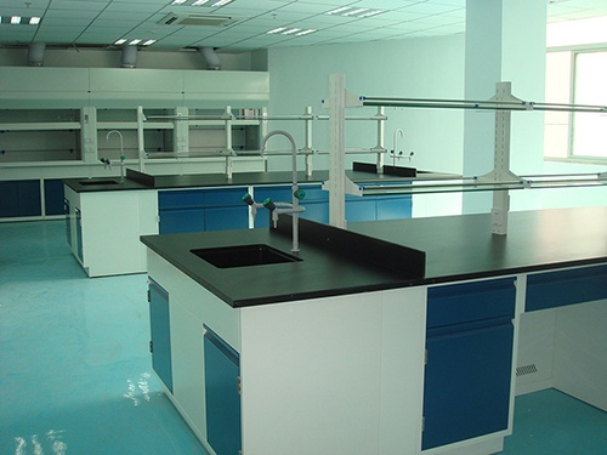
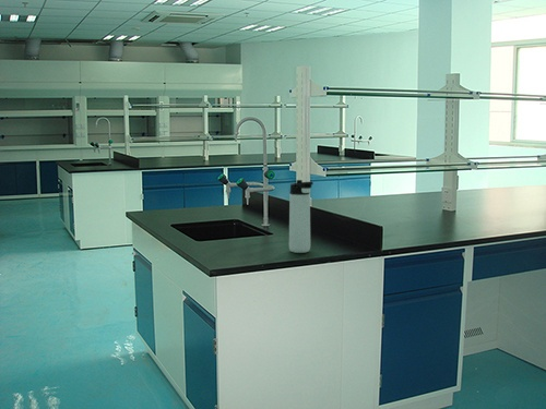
+ thermos bottle [288,179,314,254]
